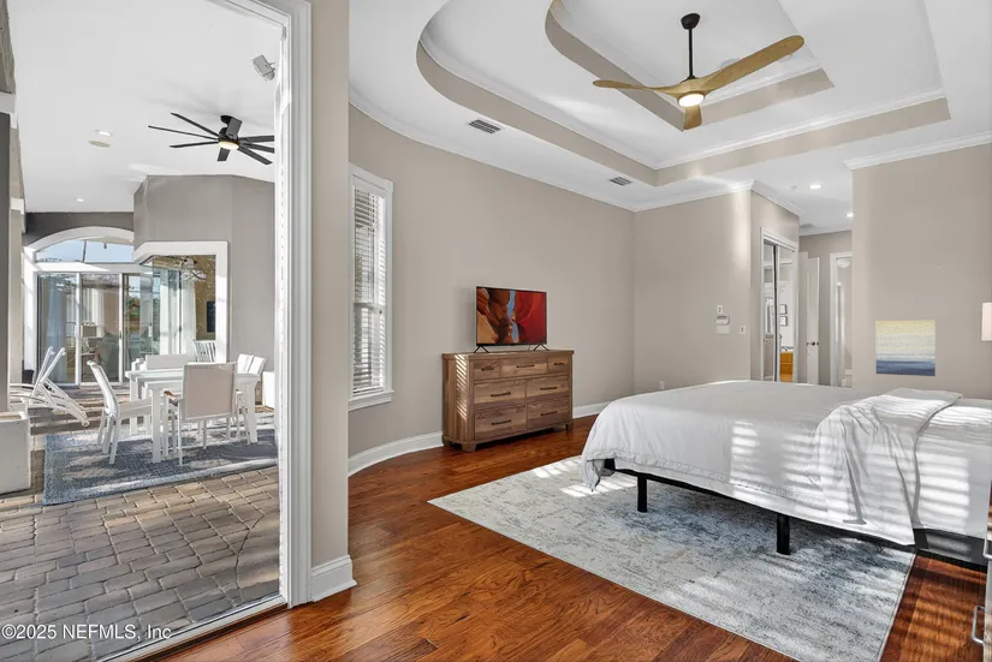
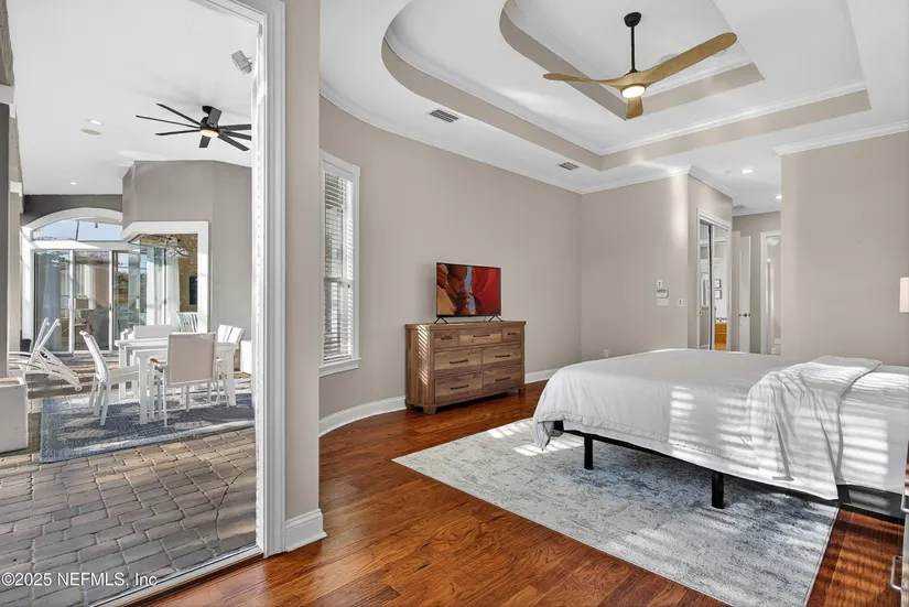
- wall art [874,318,937,377]
